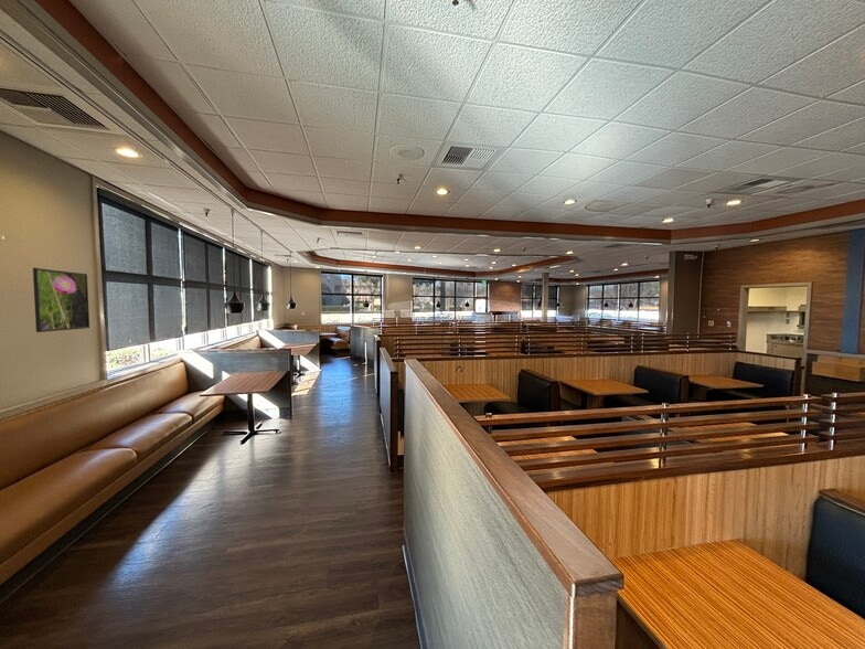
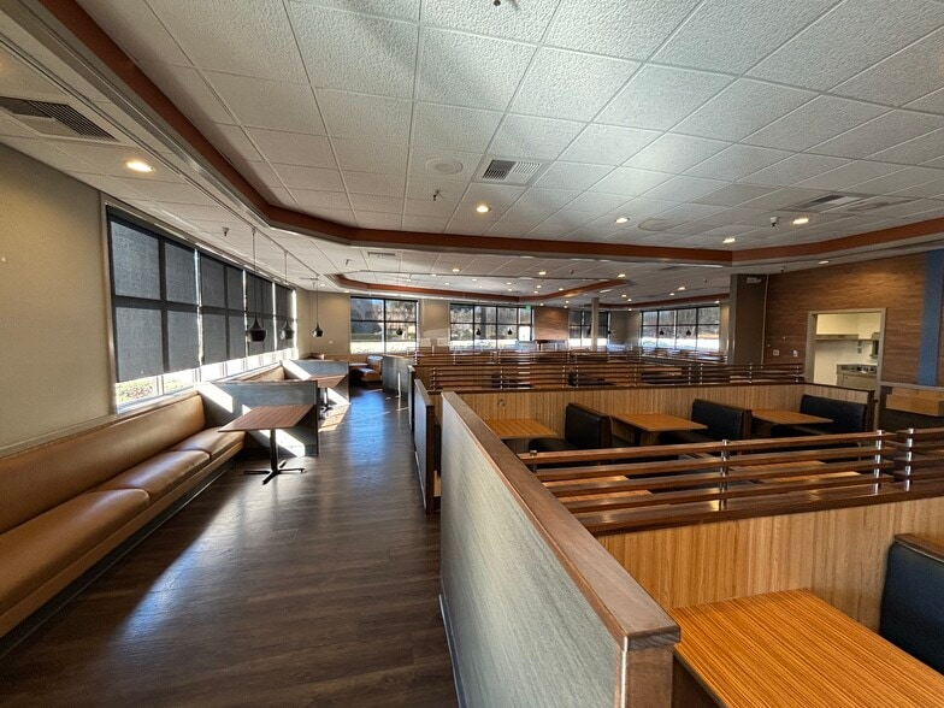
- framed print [32,267,90,333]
